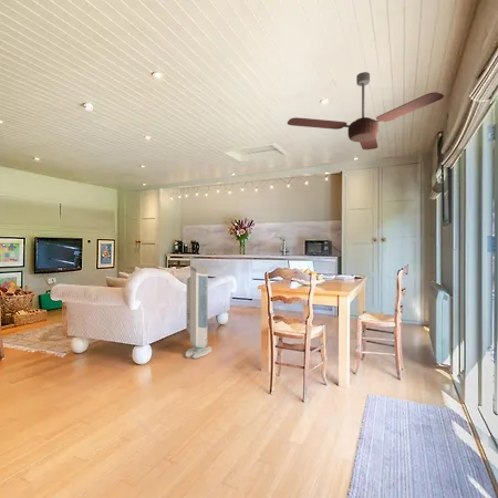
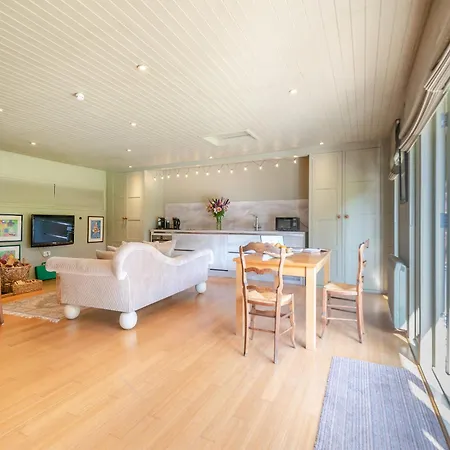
- air purifier [185,261,212,360]
- ceiling fan [287,71,445,151]
